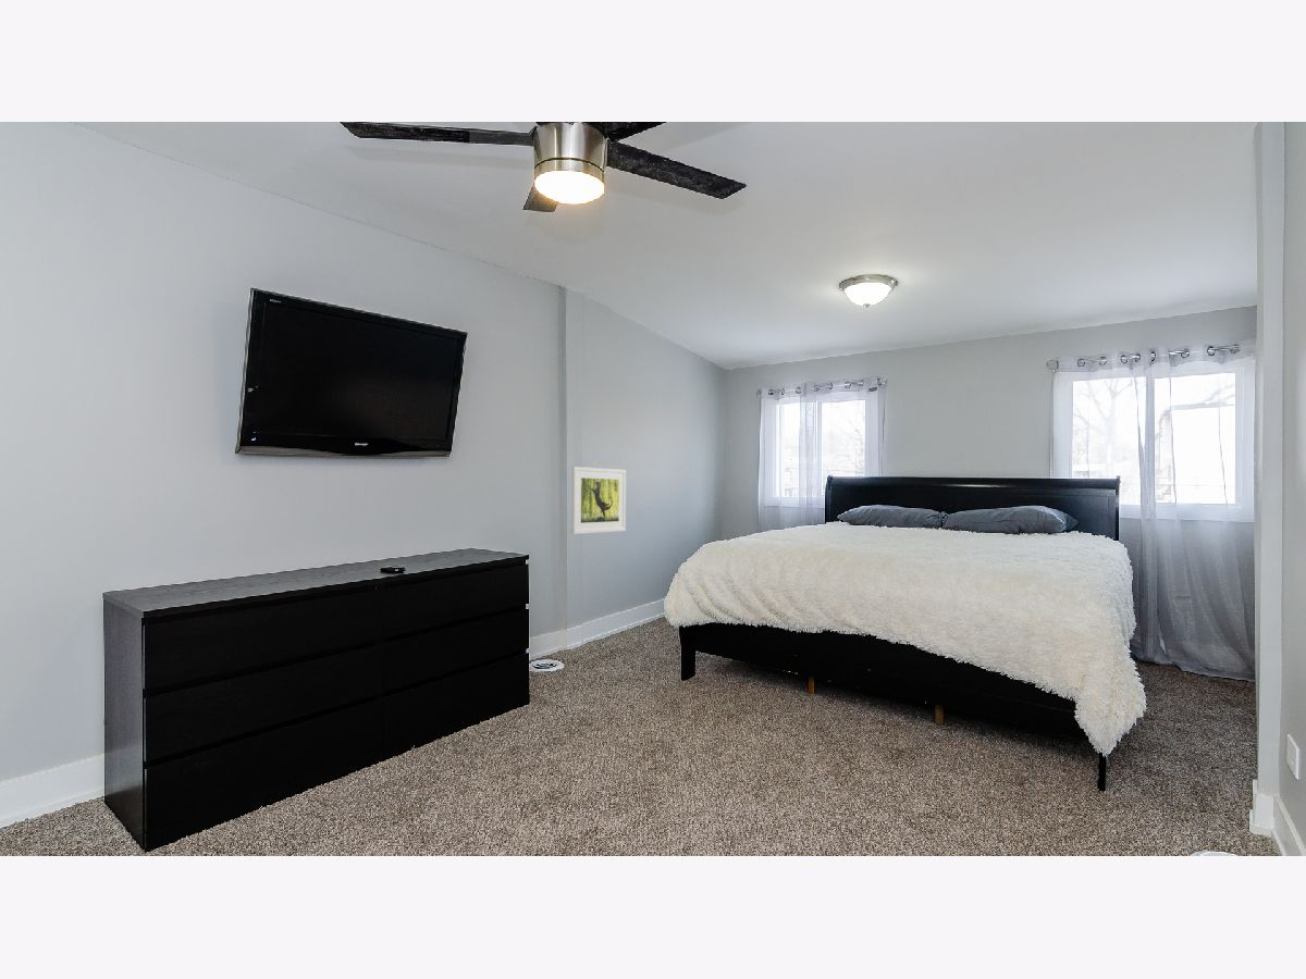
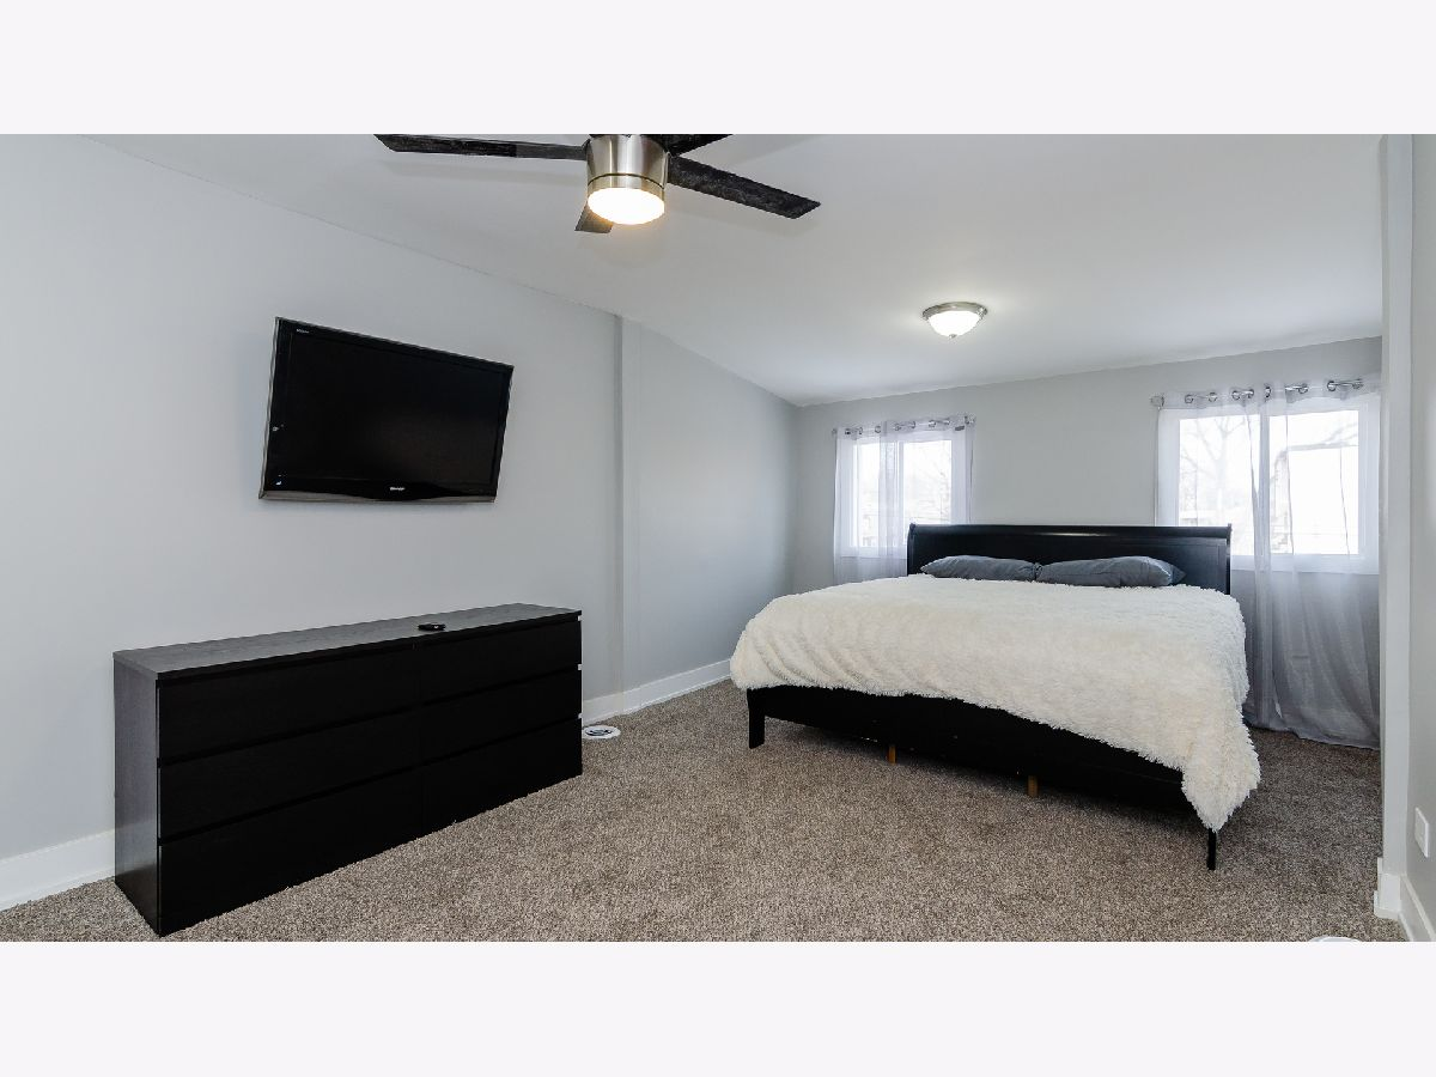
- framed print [570,466,627,535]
